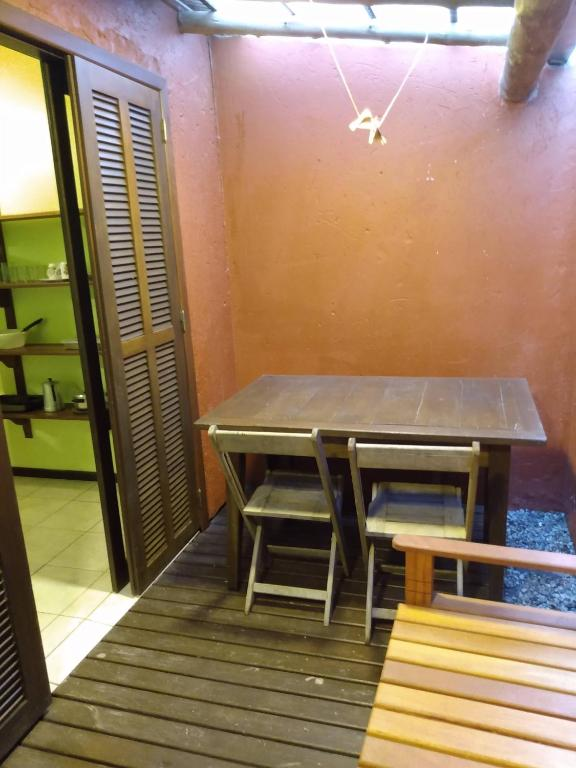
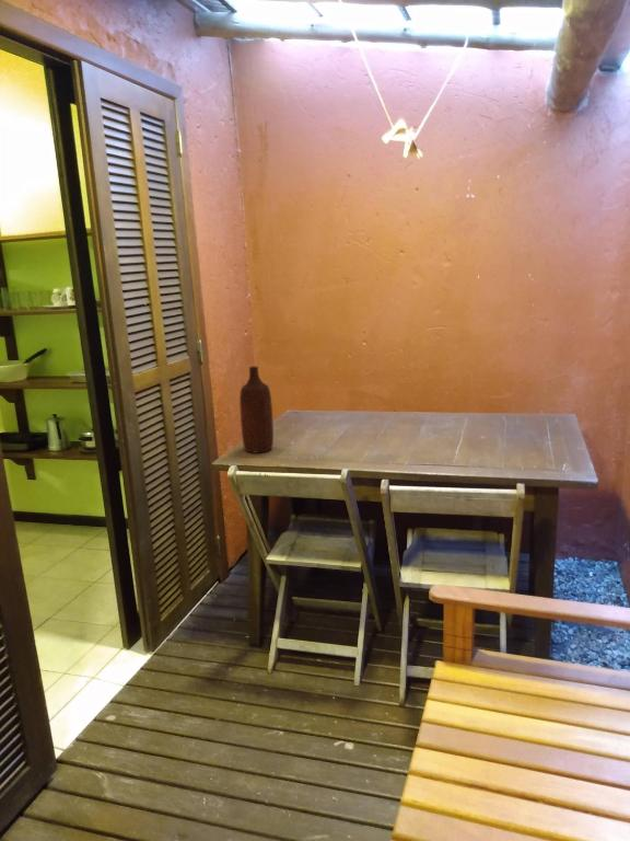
+ bottle [238,366,275,454]
